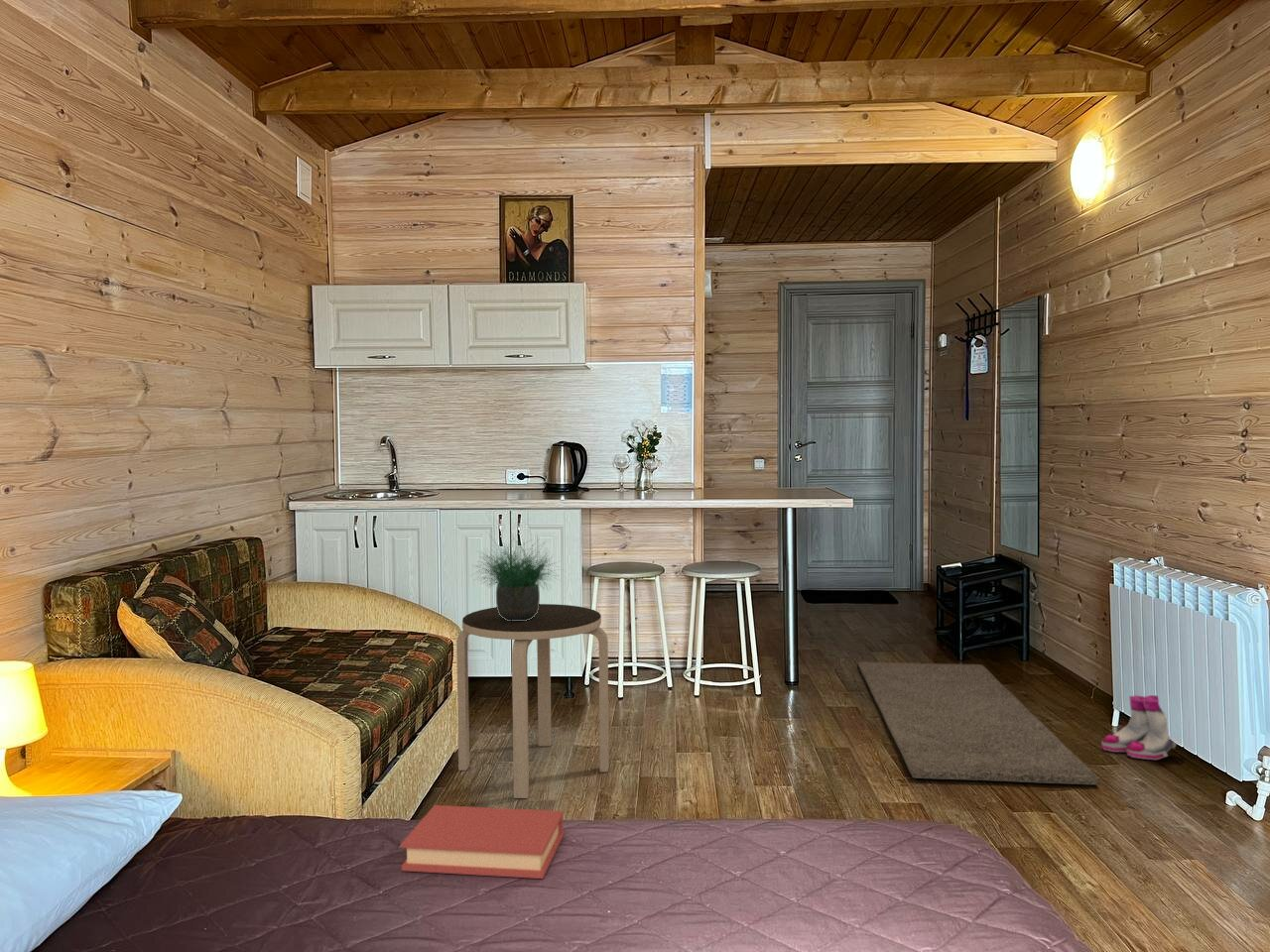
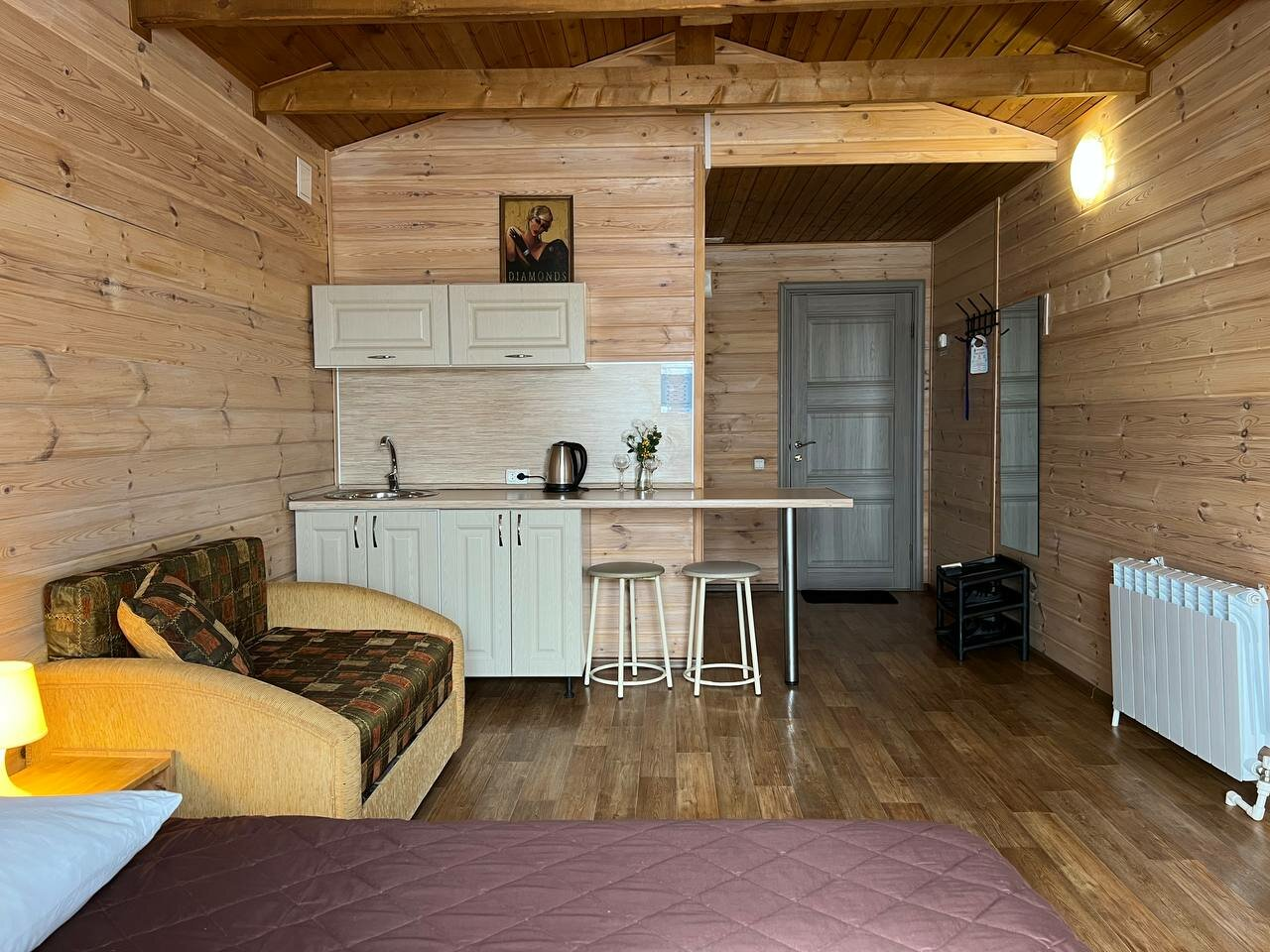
- potted plant [470,521,564,621]
- side table [455,603,610,799]
- rug [857,660,1099,785]
- book [400,804,565,880]
- boots [1100,694,1178,761]
